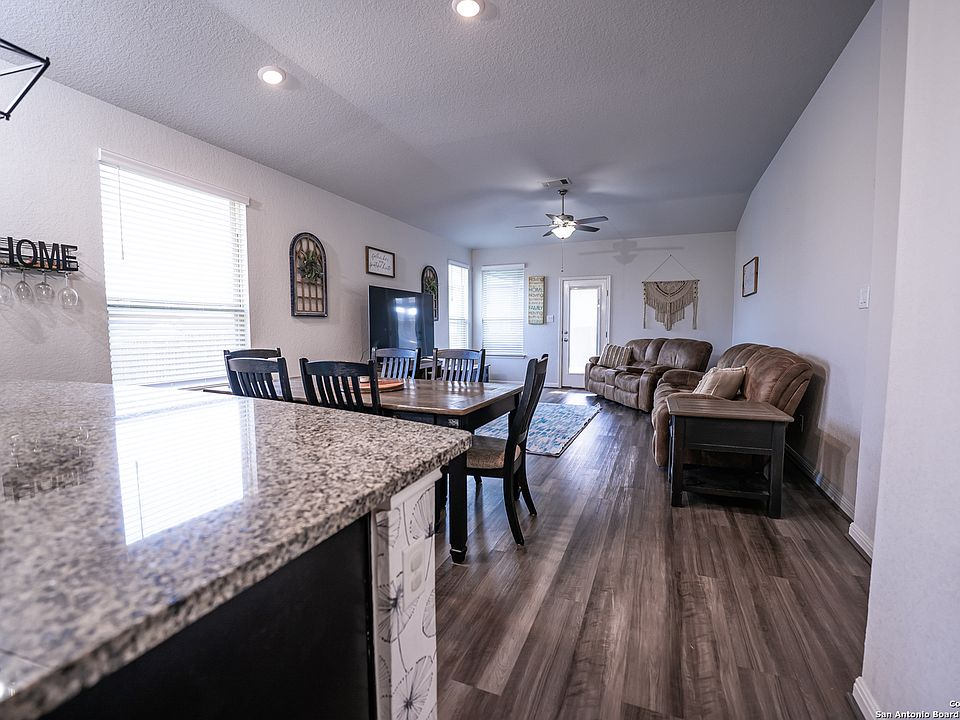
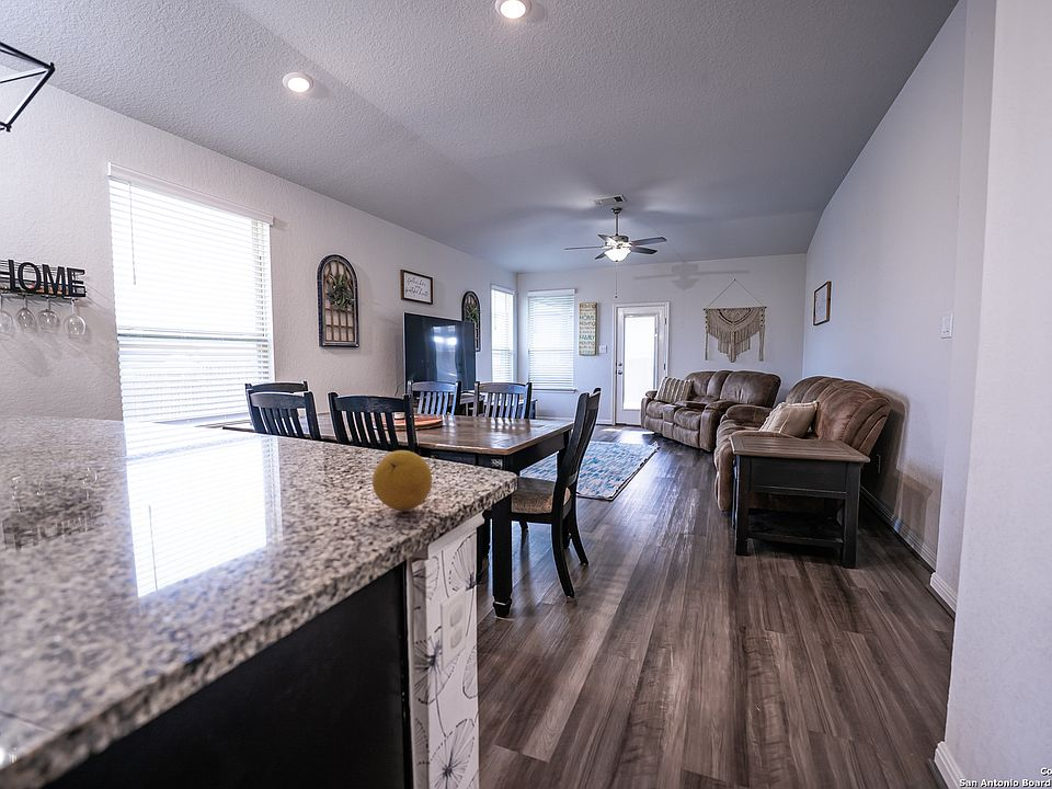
+ fruit [371,449,433,512]
